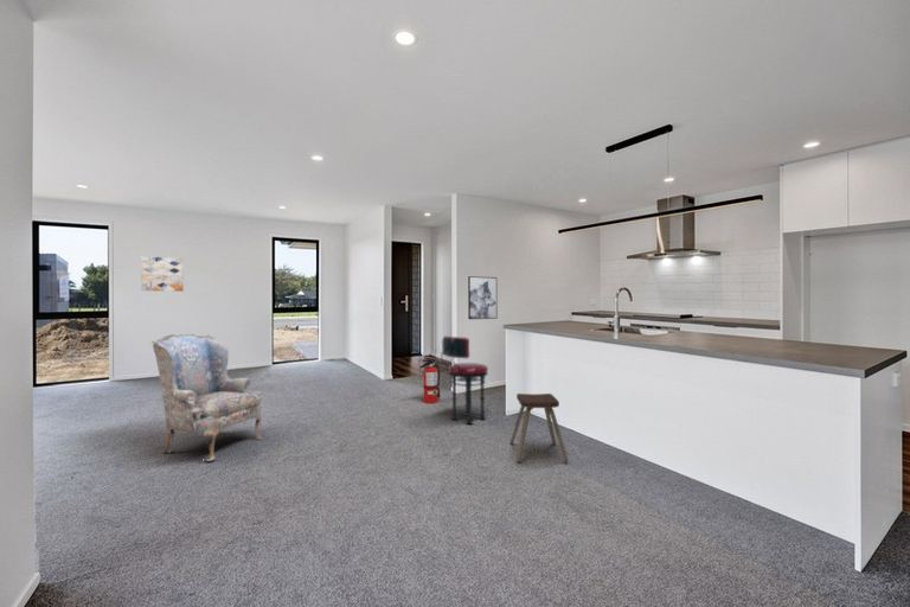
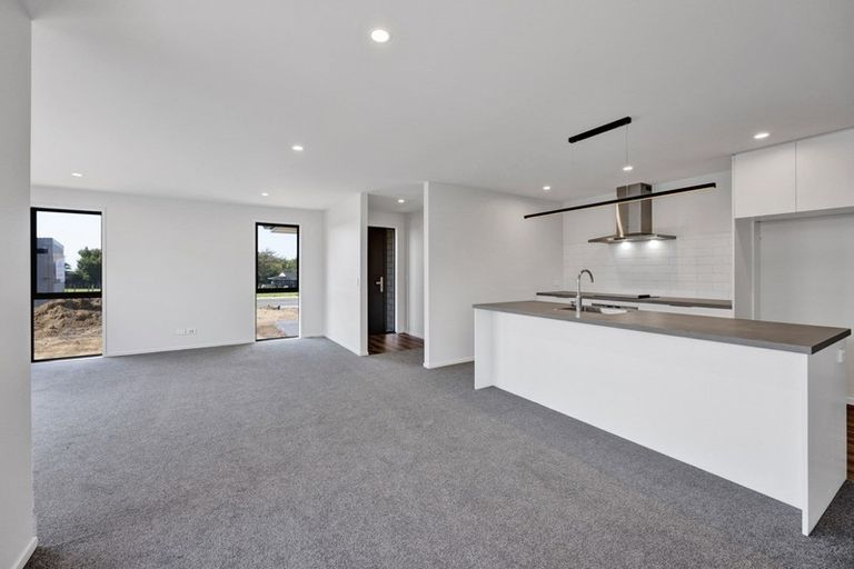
- wall art [467,275,499,320]
- music stool [508,392,570,464]
- fire extinguisher [418,358,441,404]
- stool [440,334,489,426]
- wall art [140,255,185,293]
- armchair [149,333,263,462]
